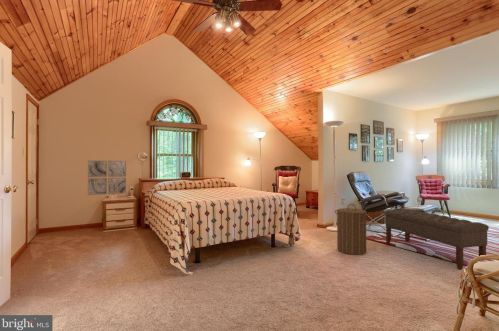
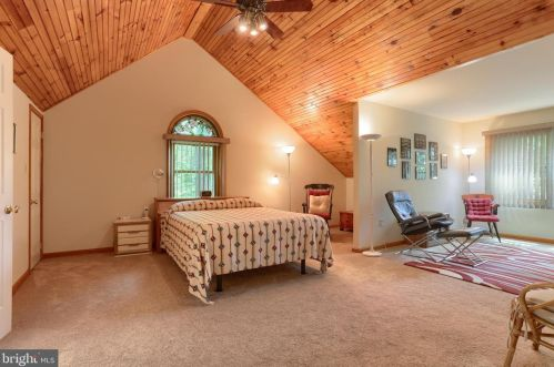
- laundry hamper [334,203,370,256]
- bench [383,208,490,271]
- wall art [87,159,127,196]
